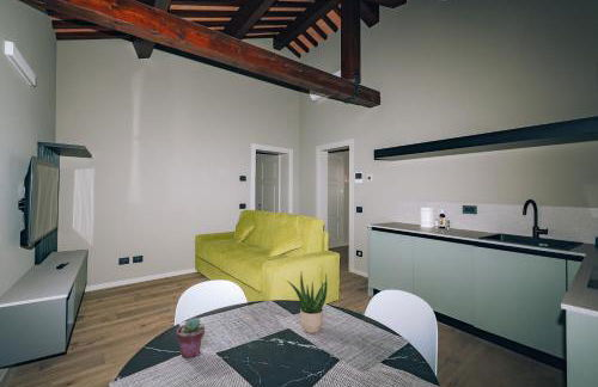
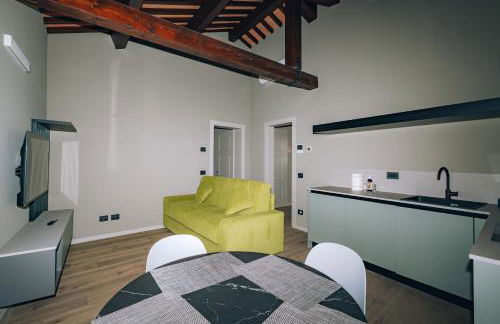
- potted plant [286,272,329,334]
- potted succulent [176,317,206,360]
